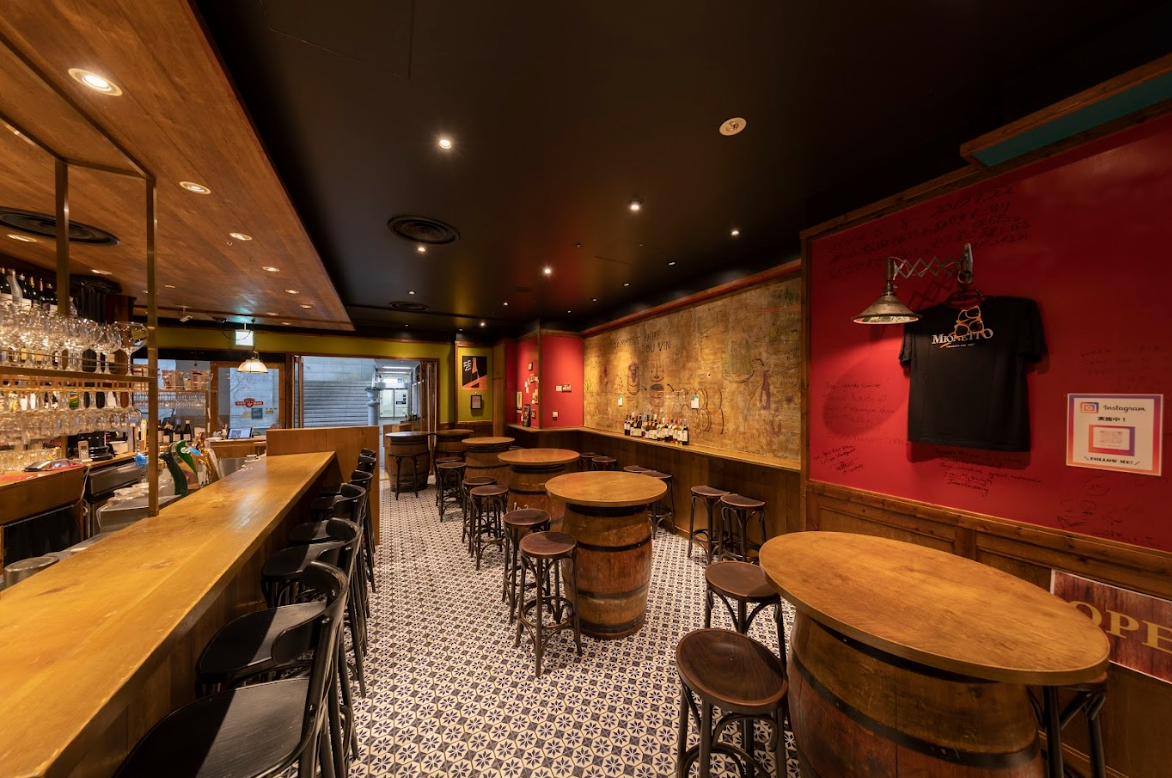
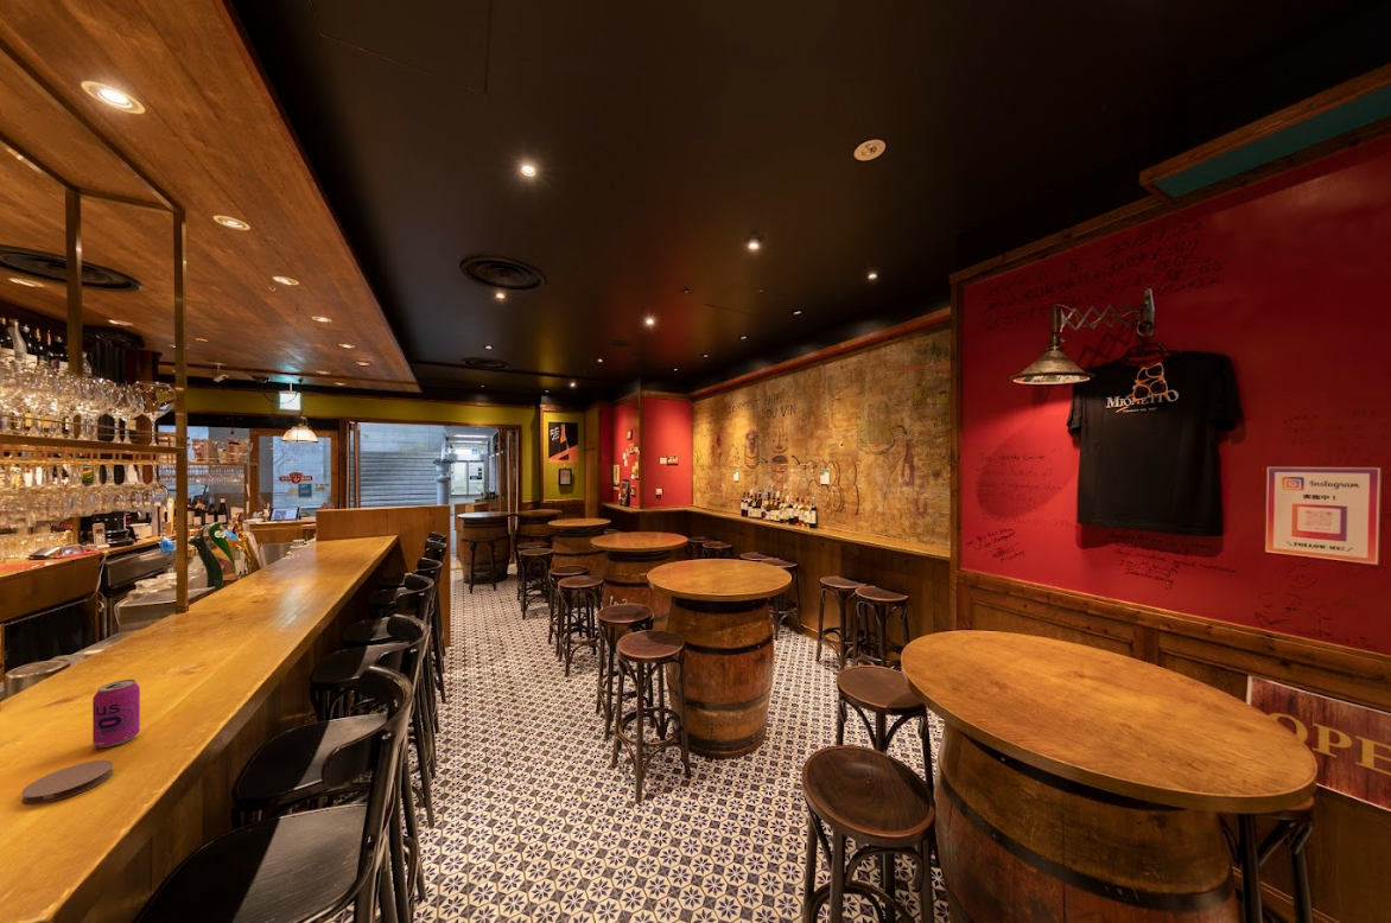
+ beverage can [91,679,141,749]
+ coaster [20,759,114,807]
